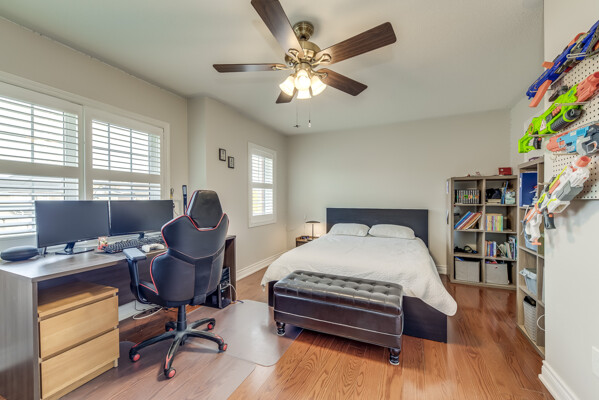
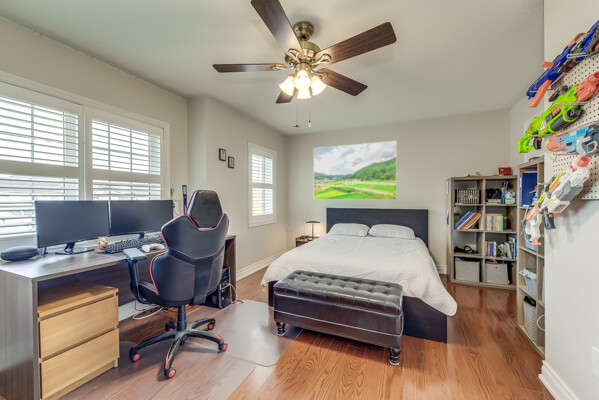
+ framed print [313,140,397,201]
